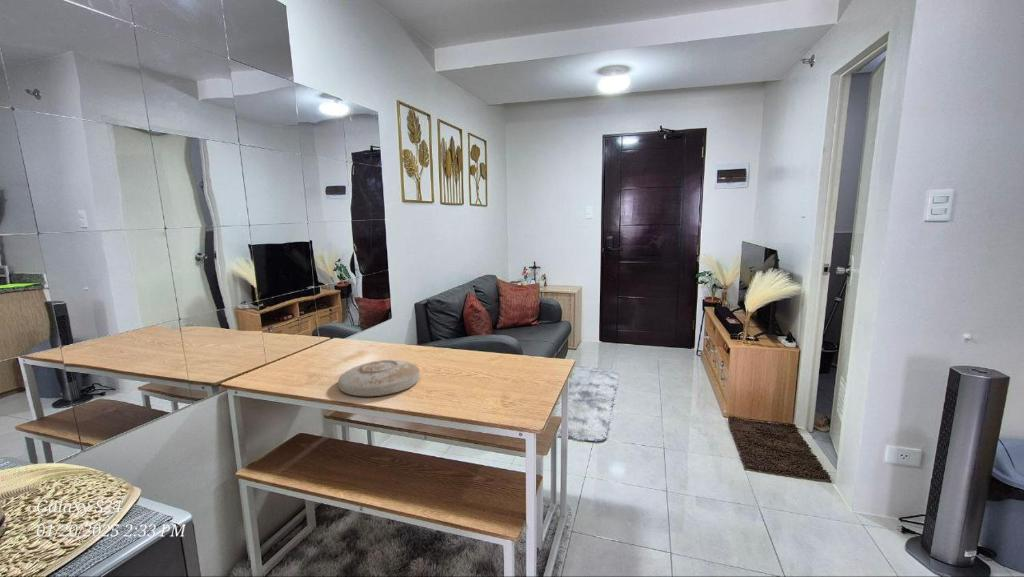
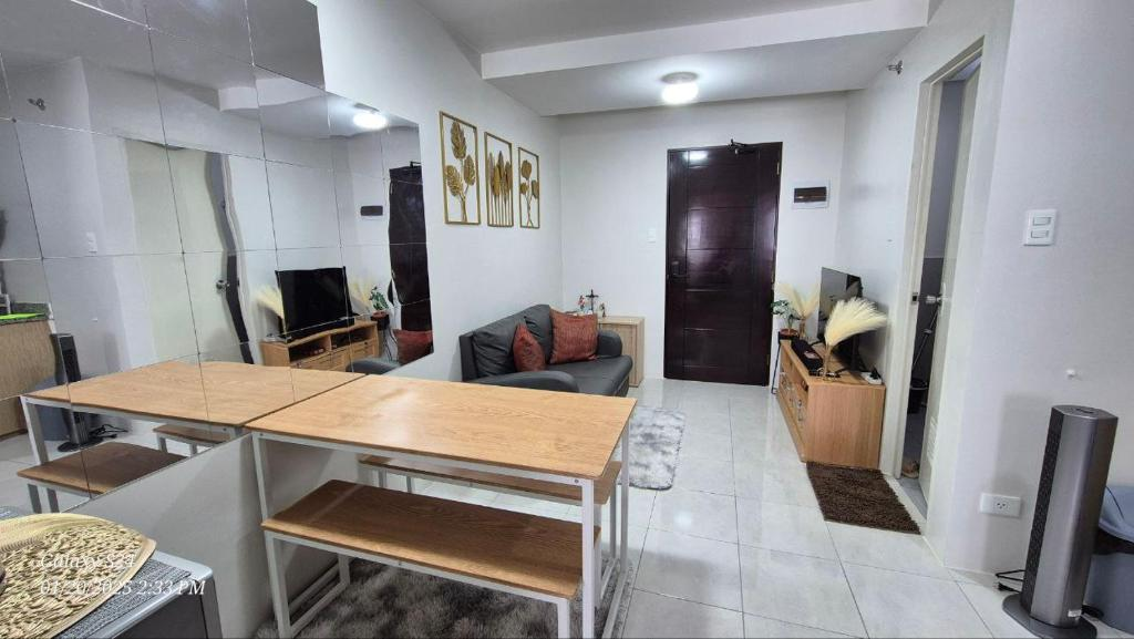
- plate [337,359,421,397]
